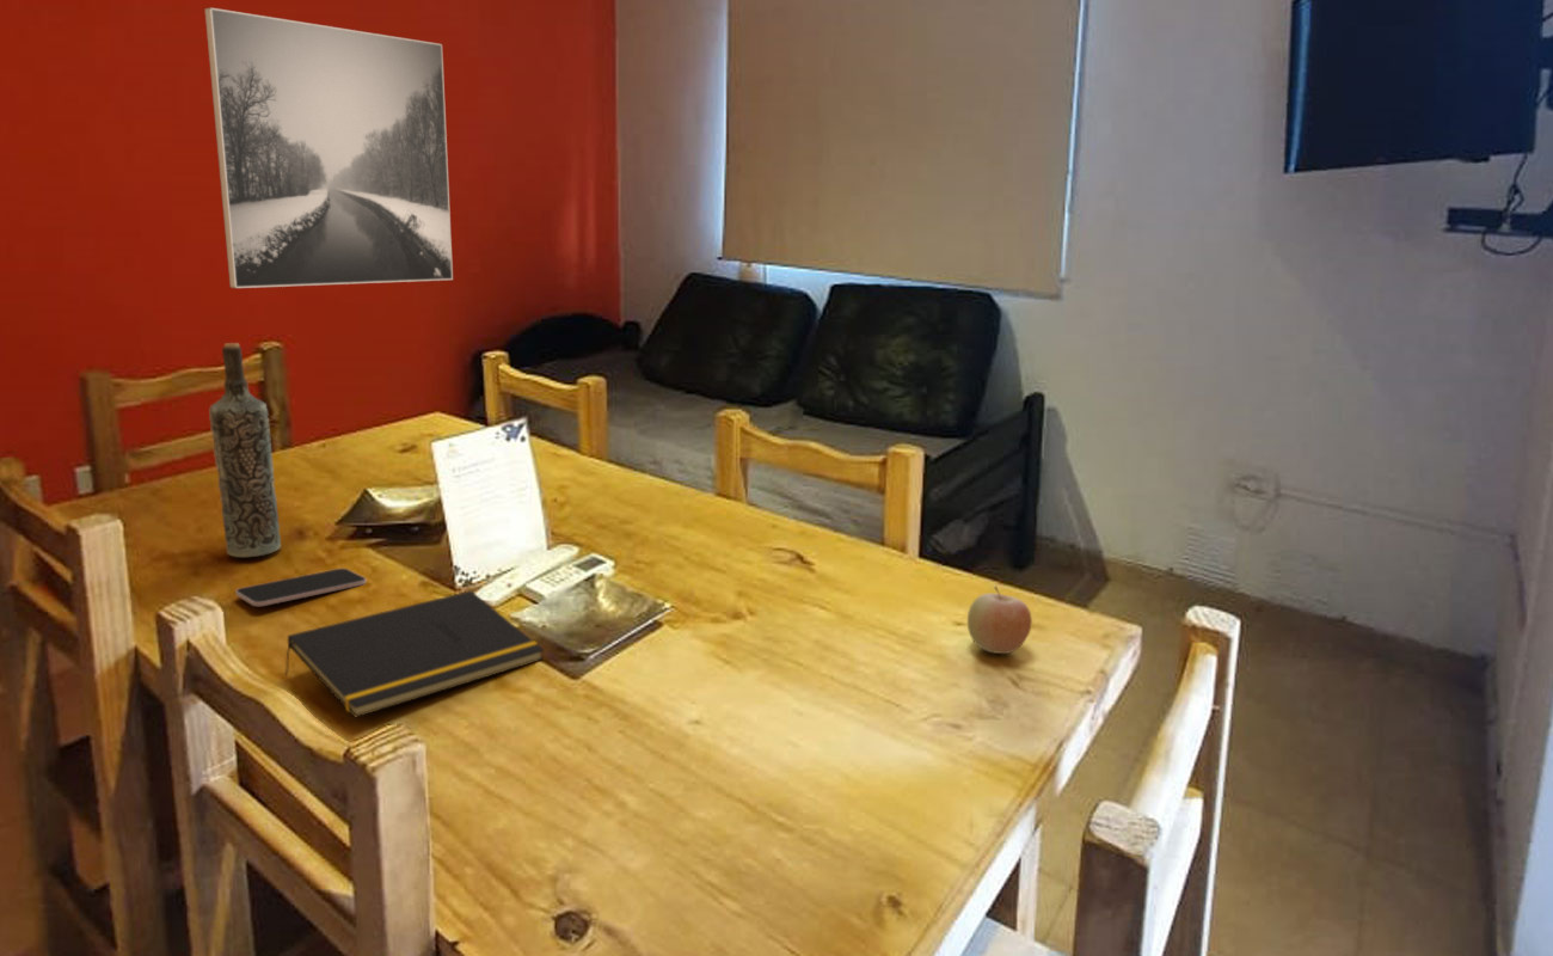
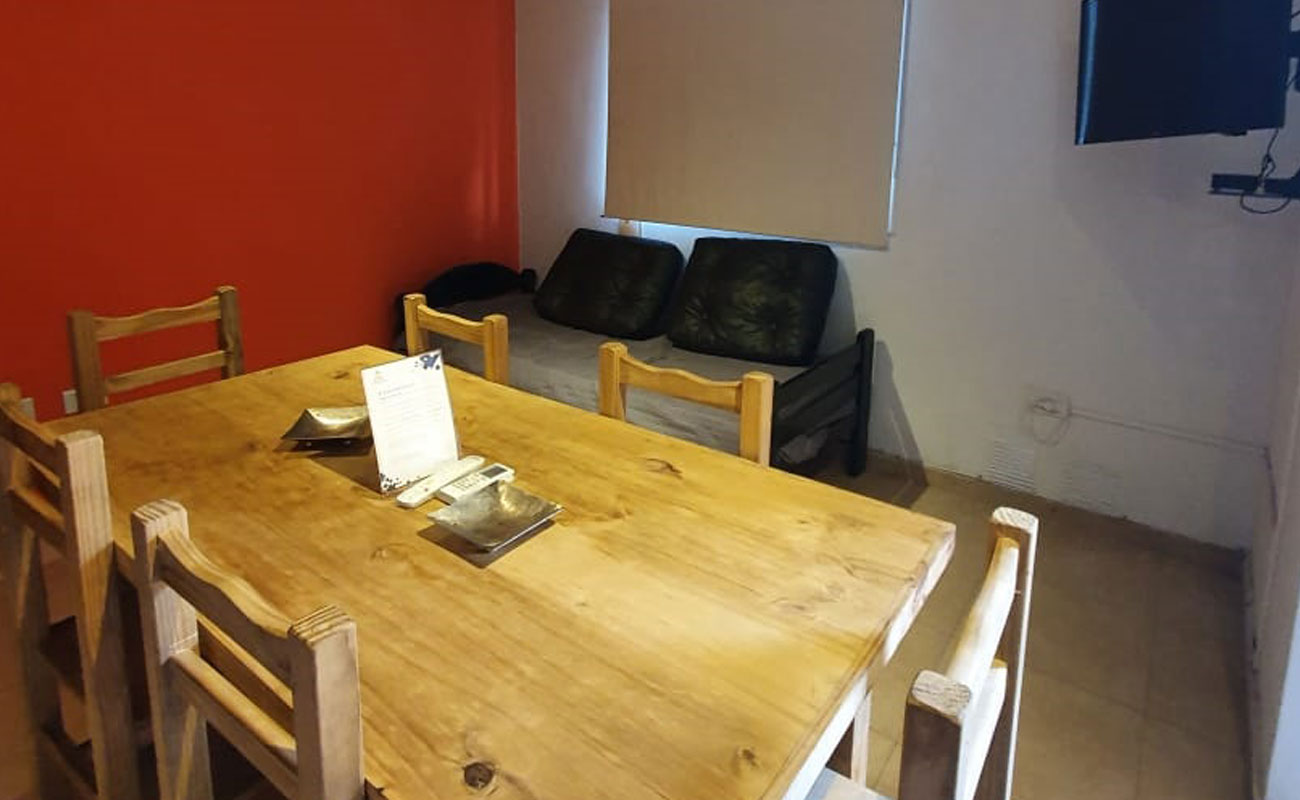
- fruit [966,584,1033,655]
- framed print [203,7,454,289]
- notepad [283,589,545,719]
- smartphone [234,568,367,607]
- bottle [208,342,282,558]
